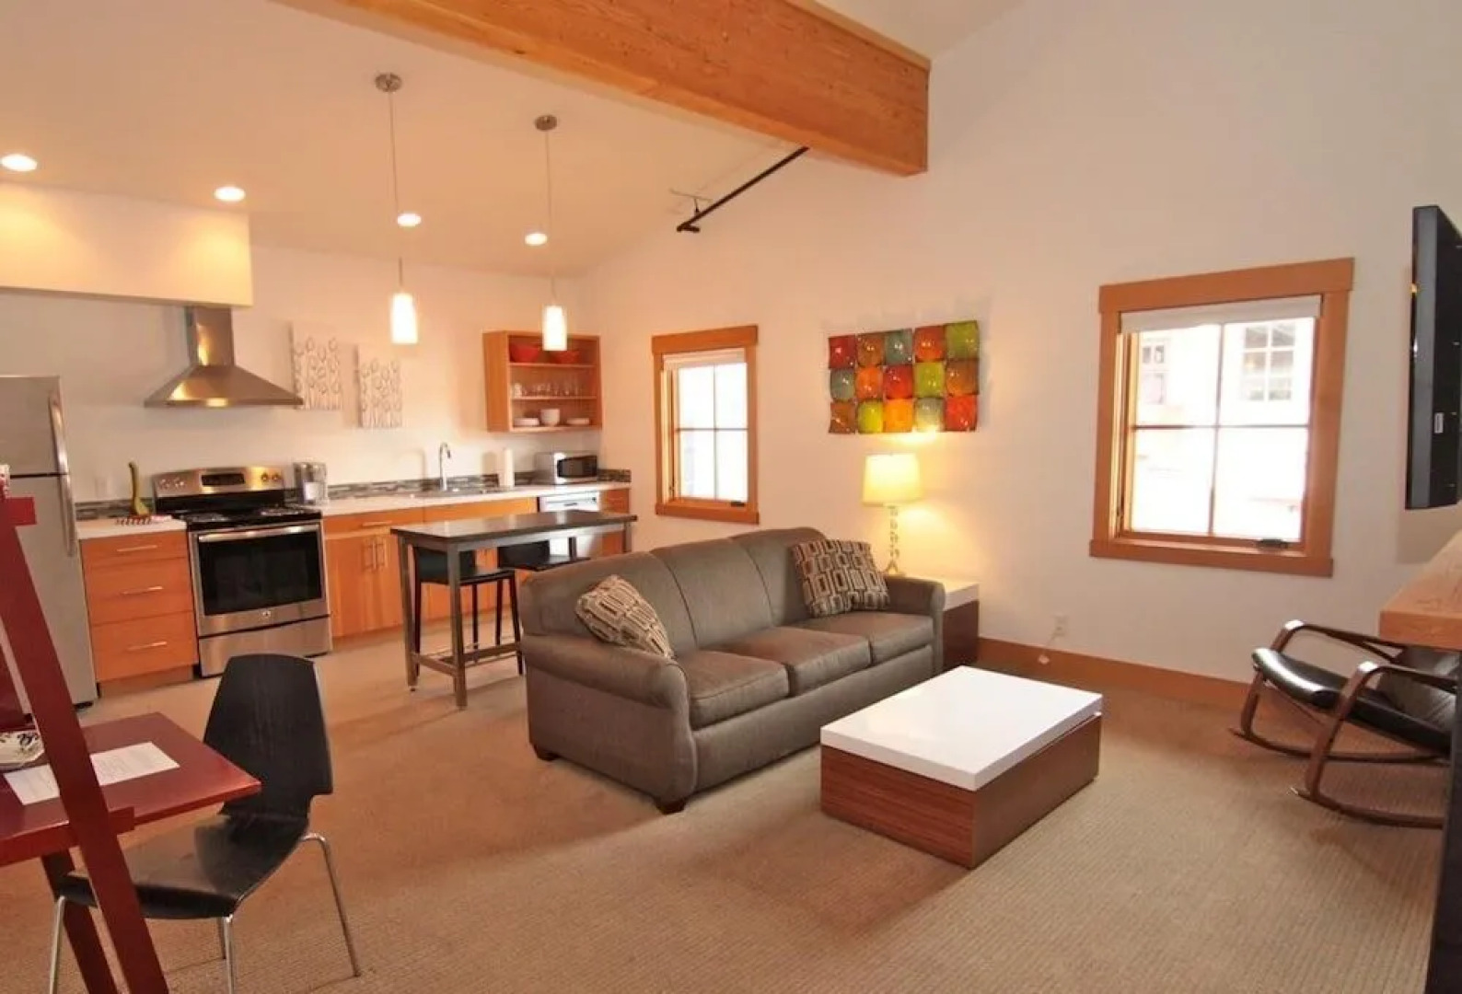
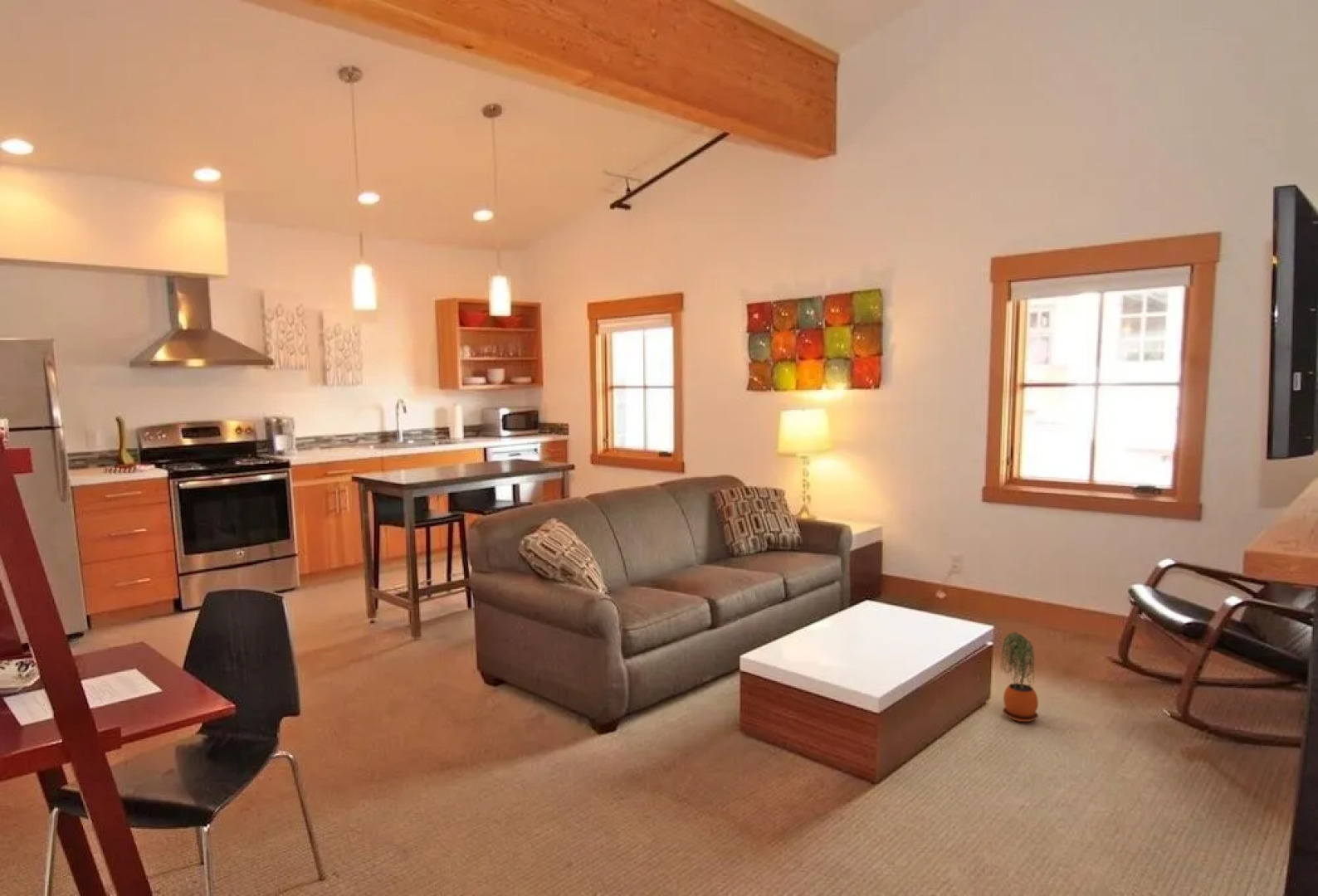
+ potted plant [999,631,1039,723]
